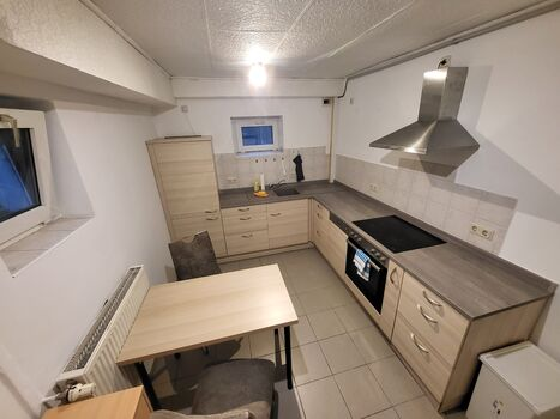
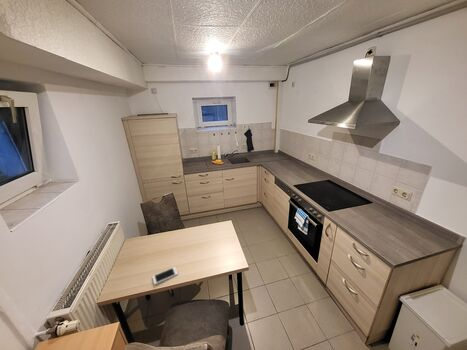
+ cell phone [151,266,179,285]
